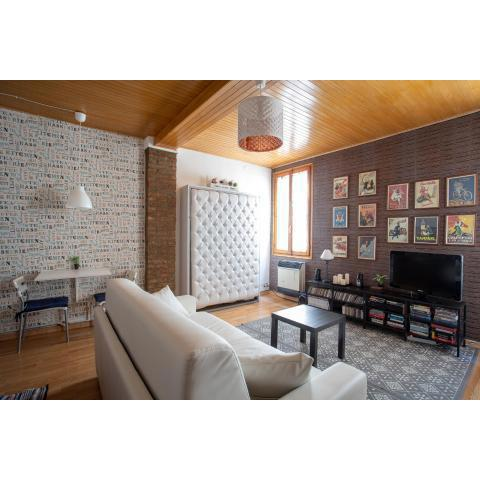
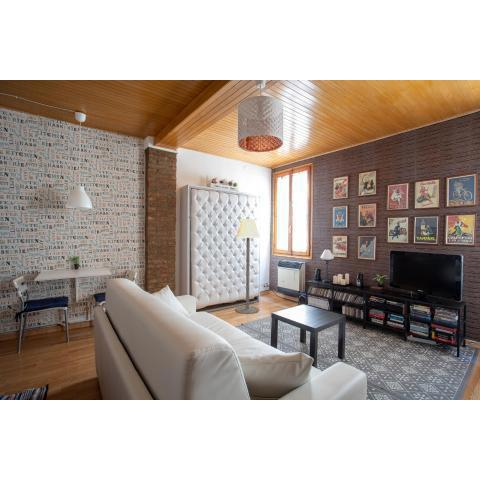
+ floor lamp [235,218,261,315]
